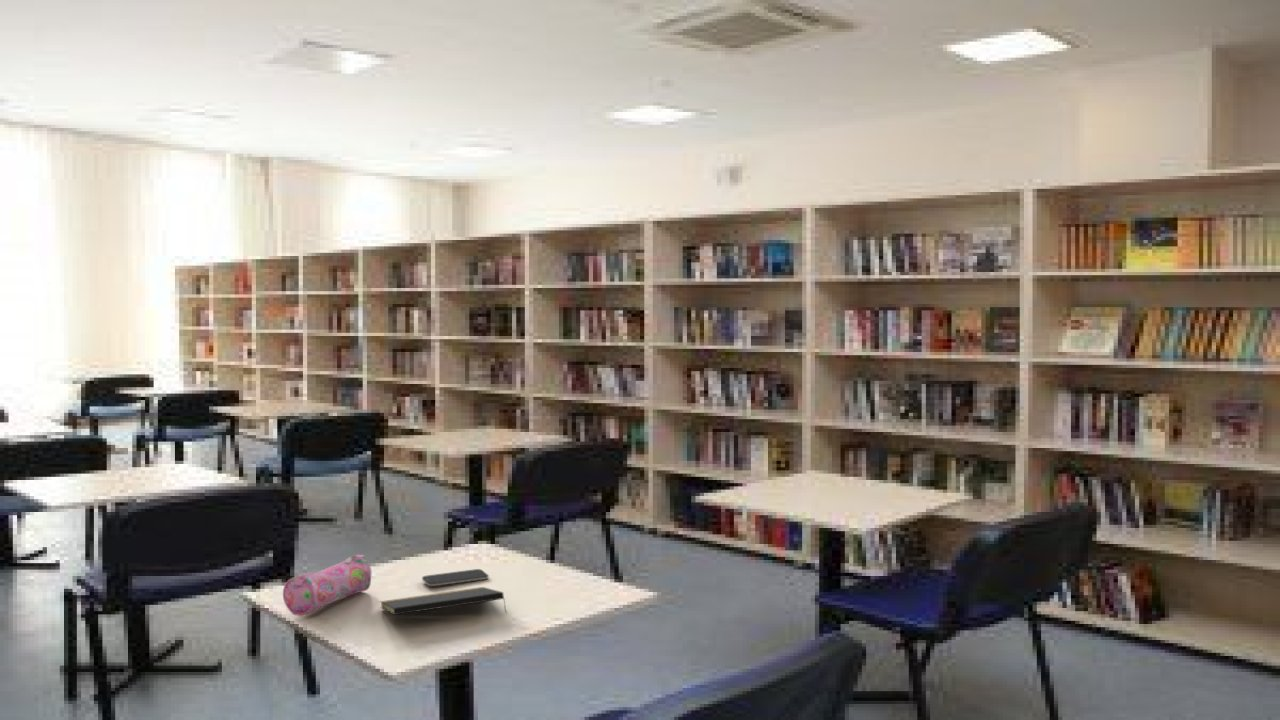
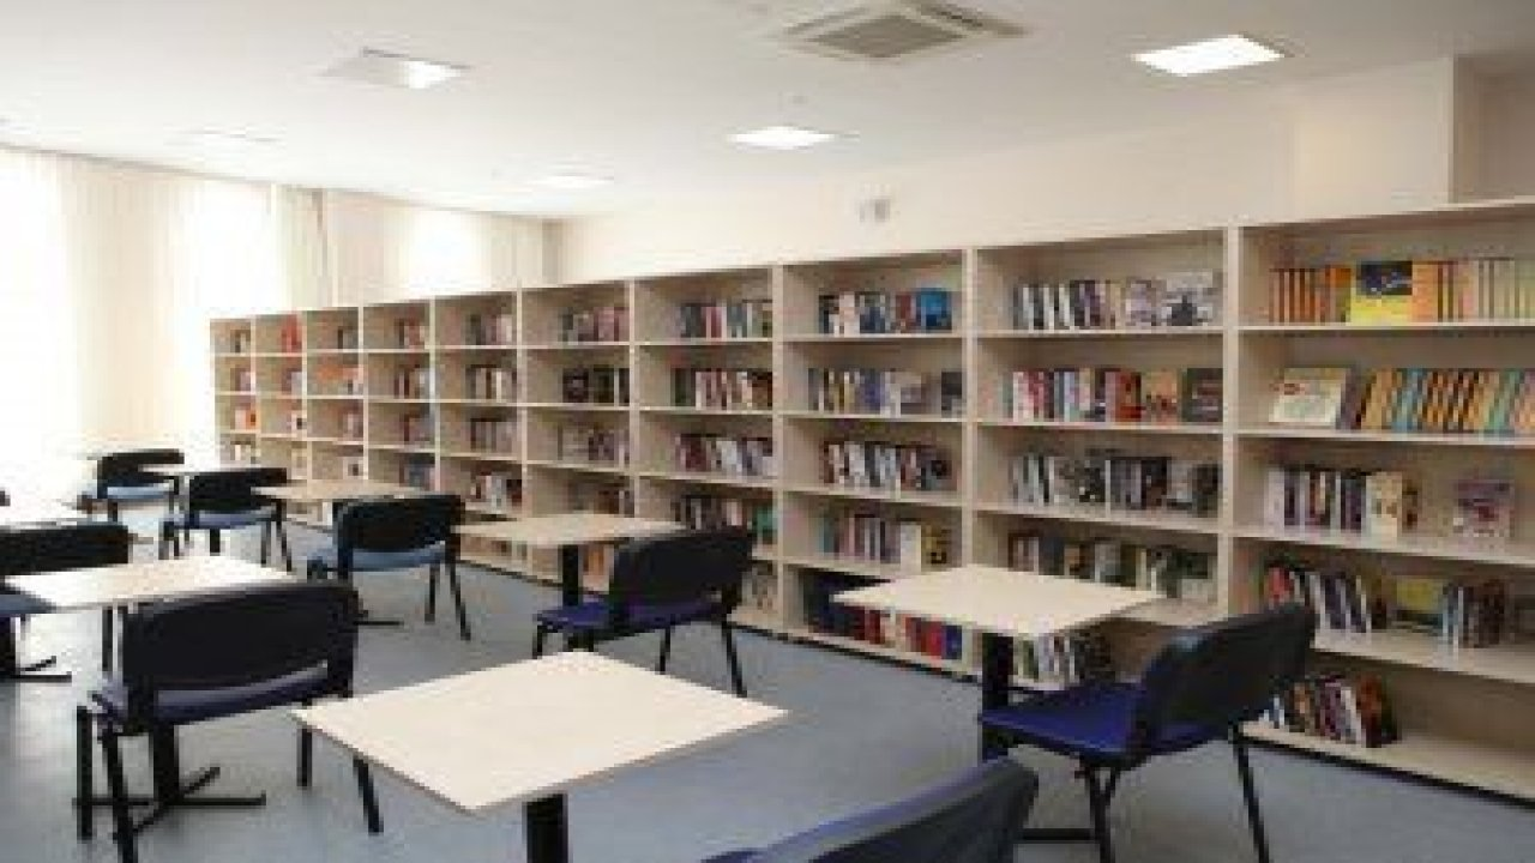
- smartphone [421,568,490,587]
- pencil case [282,554,372,617]
- notepad [380,586,508,616]
